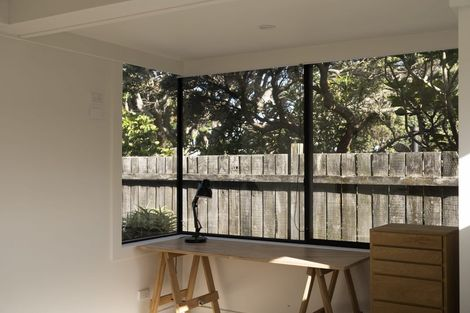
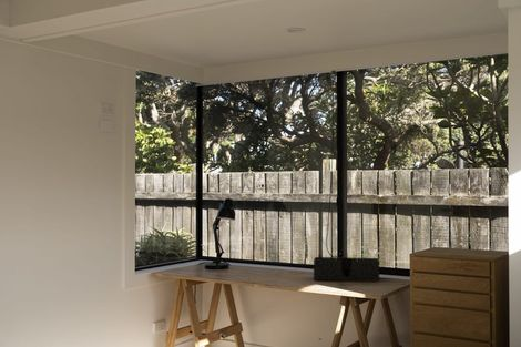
+ desk organizer [313,256,380,282]
